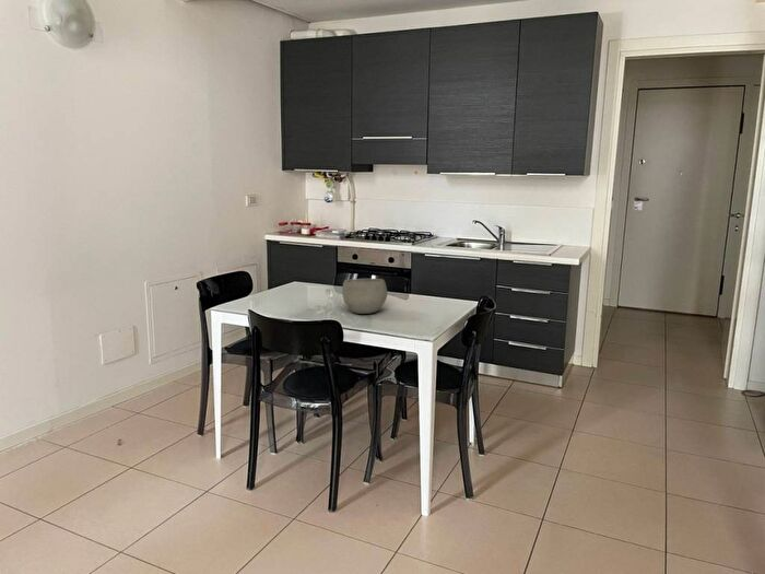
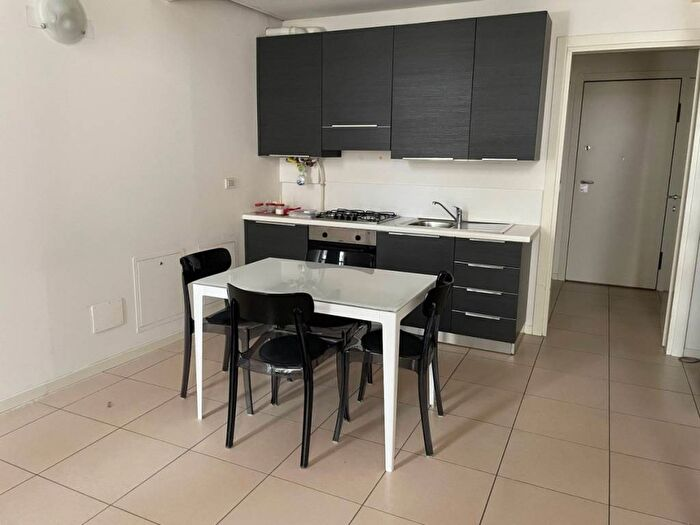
- bowl [341,278,388,315]
